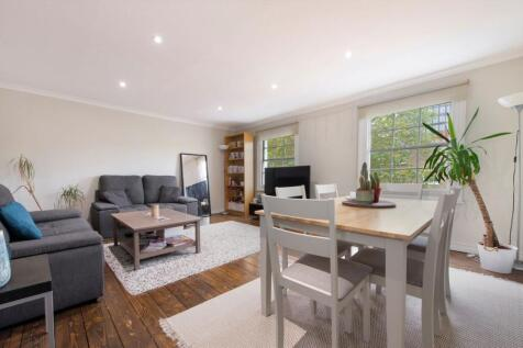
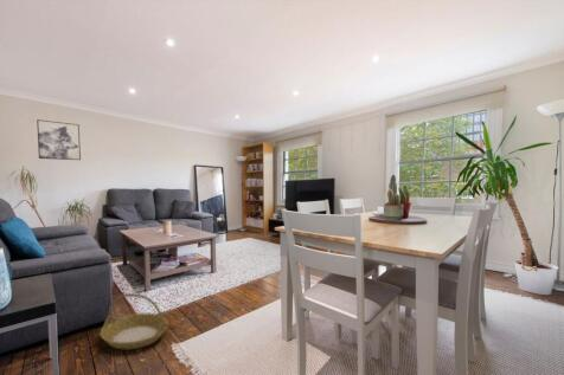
+ basket [98,292,169,350]
+ wall art [36,118,82,161]
